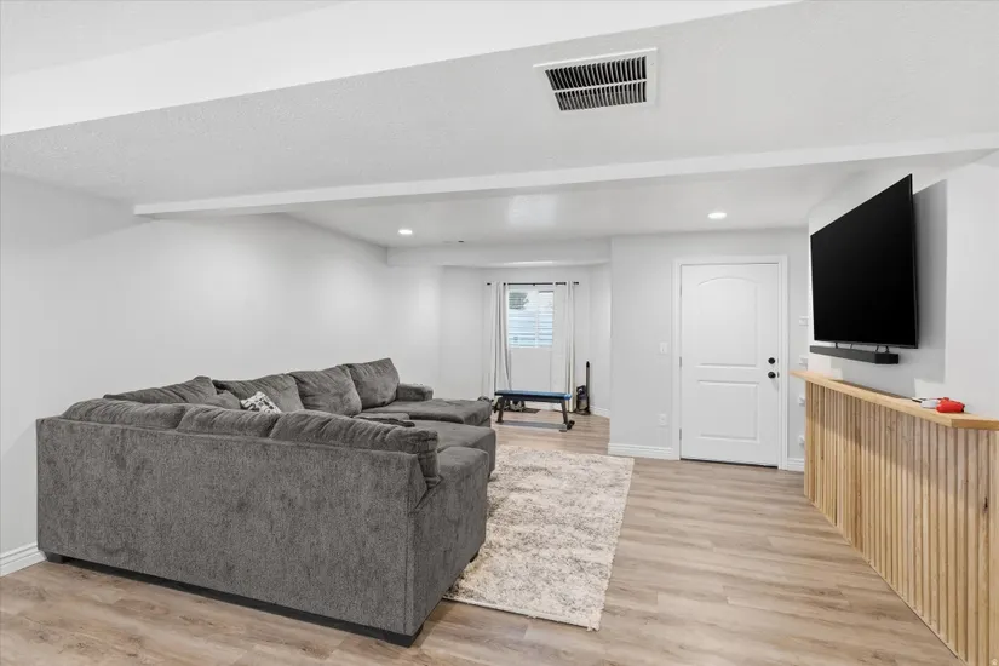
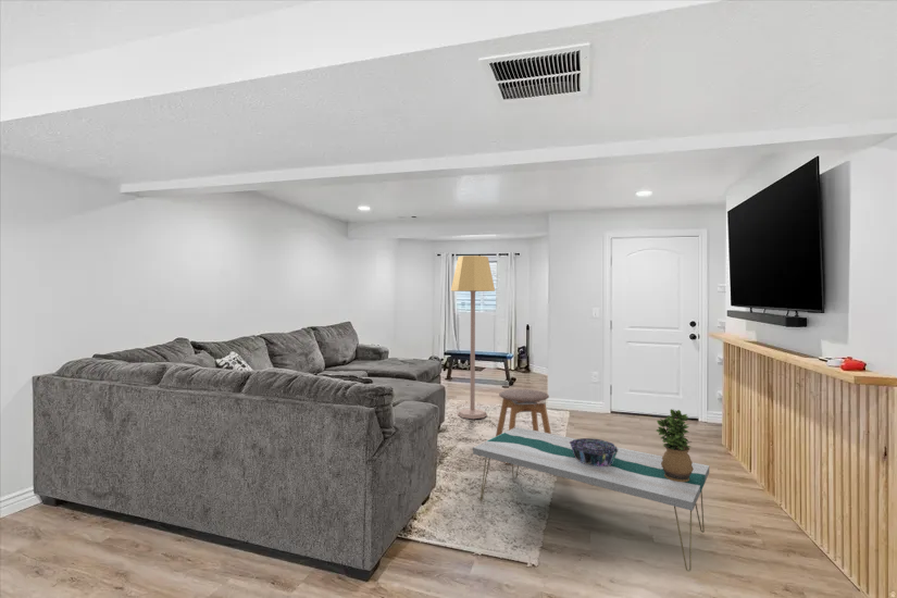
+ stool [495,388,552,465]
+ lamp [450,254,496,420]
+ potted plant [656,408,694,482]
+ decorative bowl [570,437,618,466]
+ coffee table [472,426,710,572]
